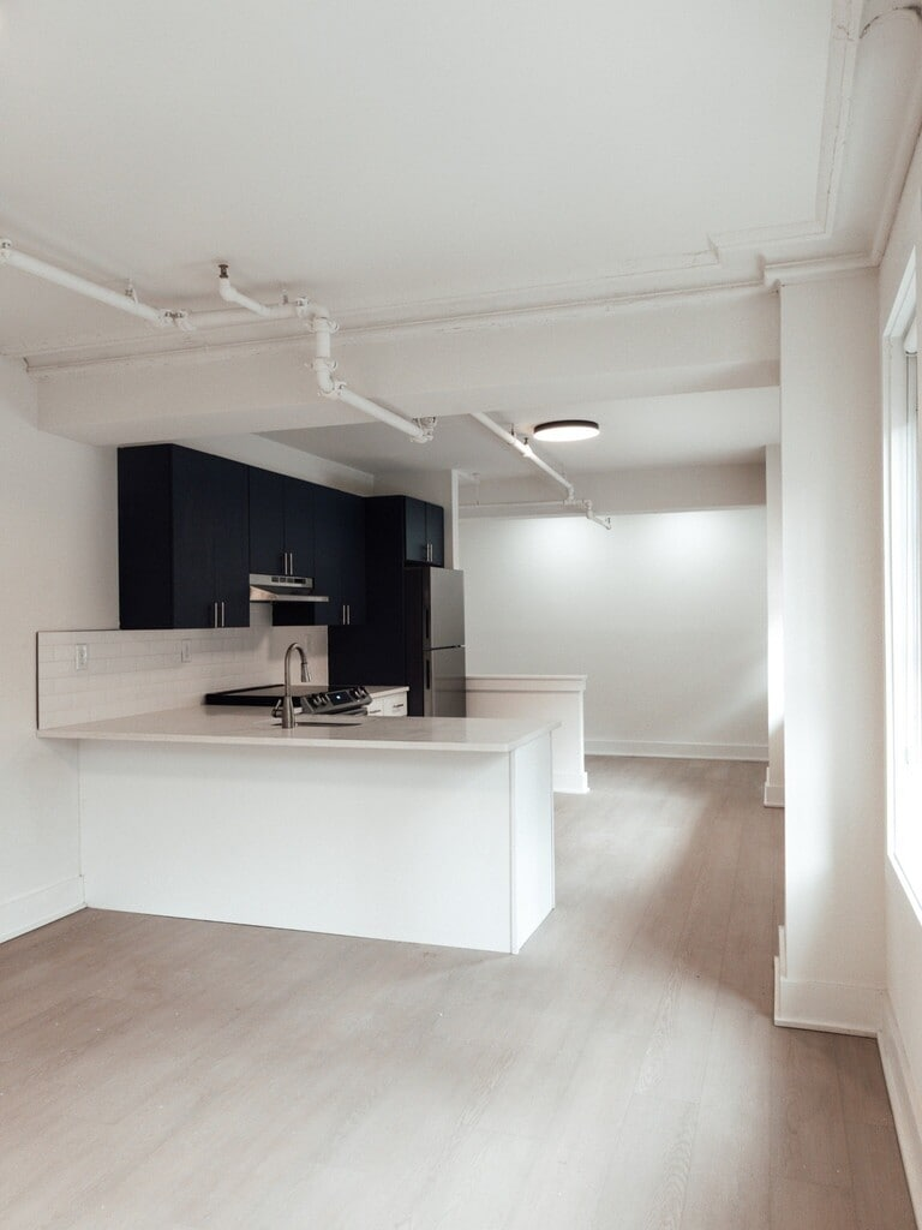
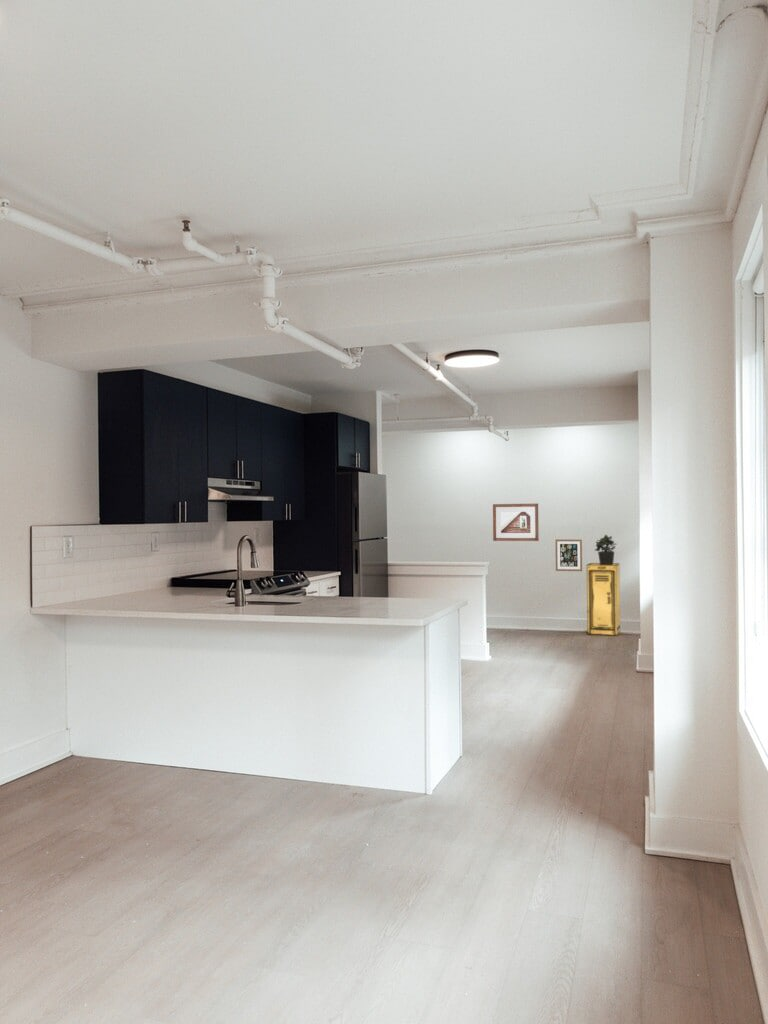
+ picture frame [492,503,540,542]
+ potted plant [594,534,617,565]
+ storage cabinet [586,562,621,637]
+ wall art [554,538,583,572]
